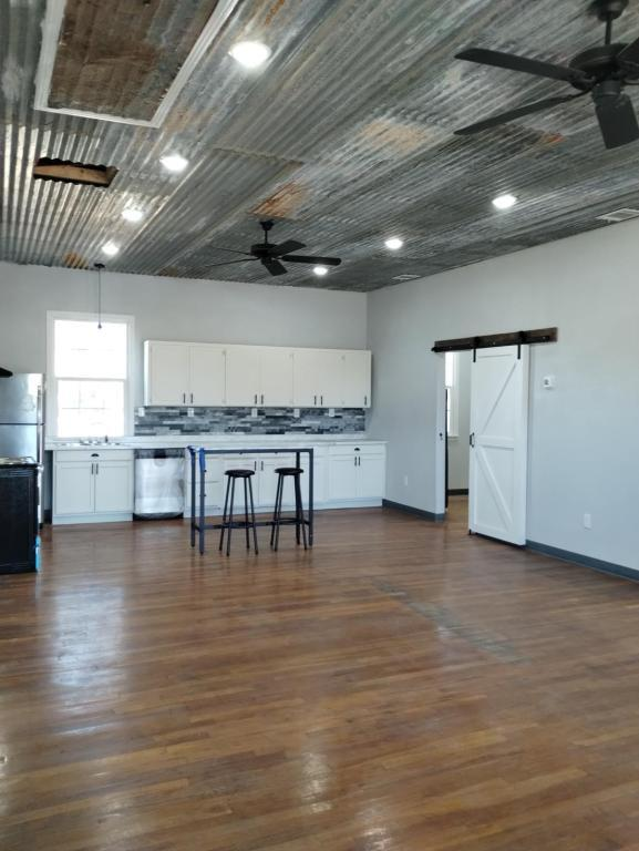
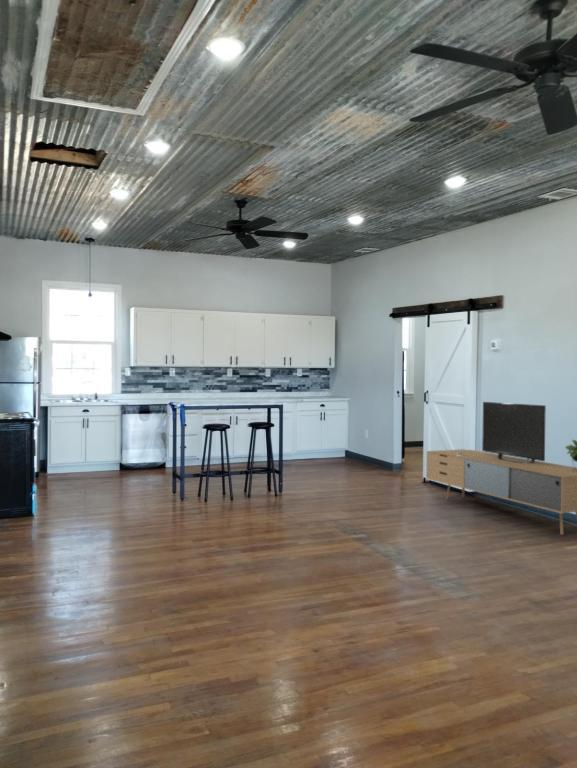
+ media console [425,401,577,536]
